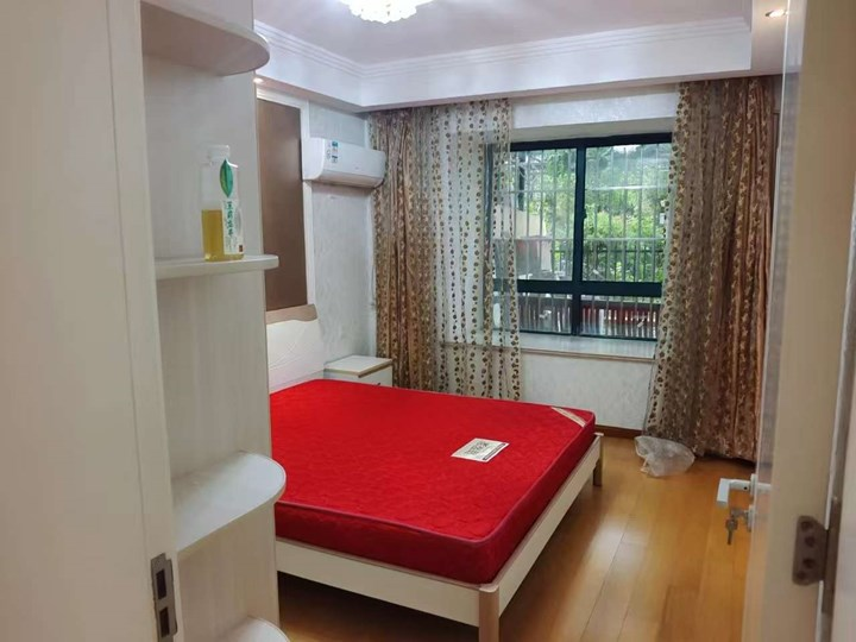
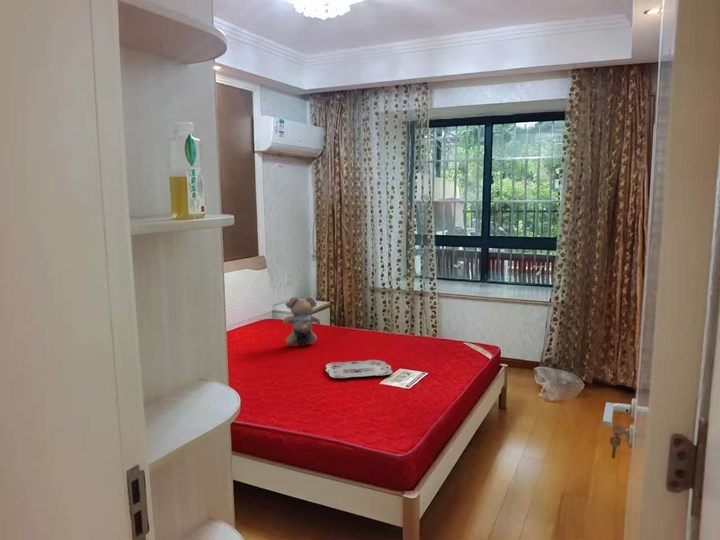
+ serving tray [325,359,393,379]
+ teddy bear [282,296,321,347]
